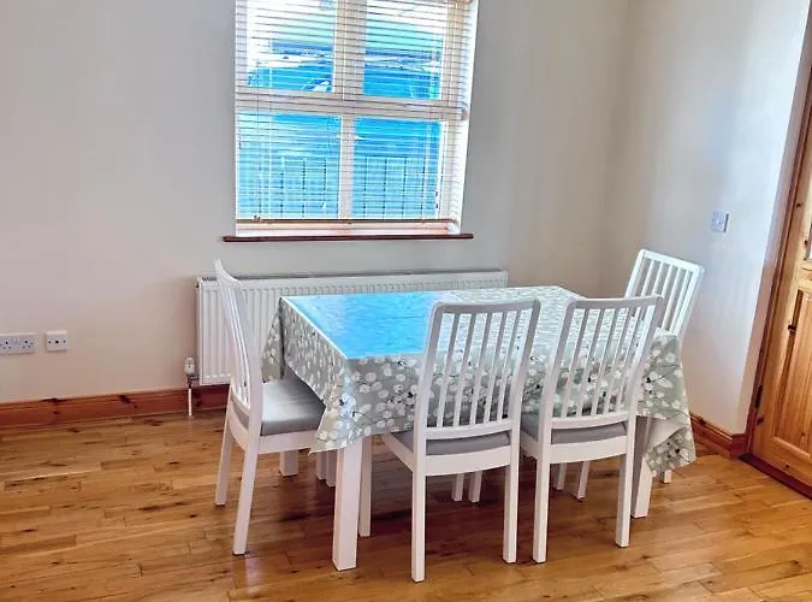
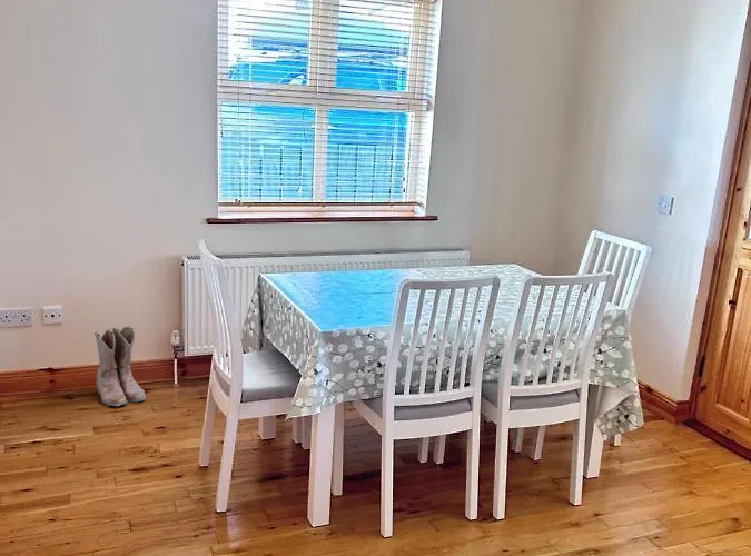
+ boots [93,325,147,407]
